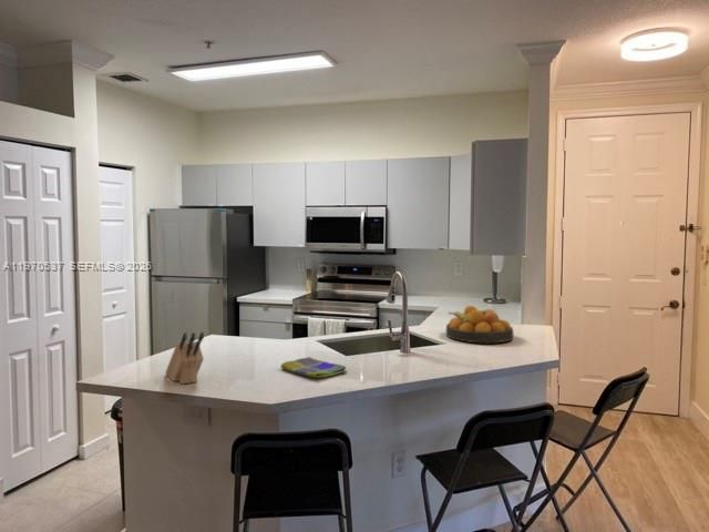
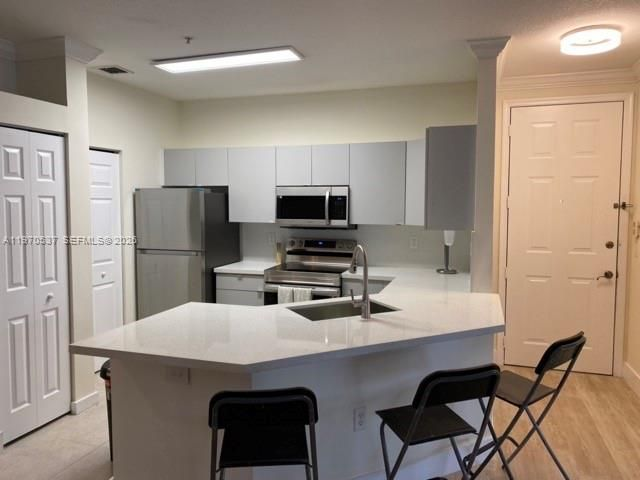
- dish towel [280,356,348,379]
- knife block [164,331,205,385]
- fruit bowl [444,305,514,345]
